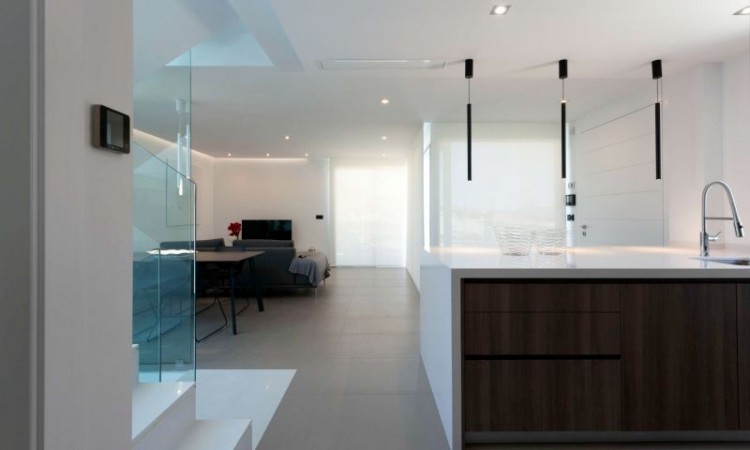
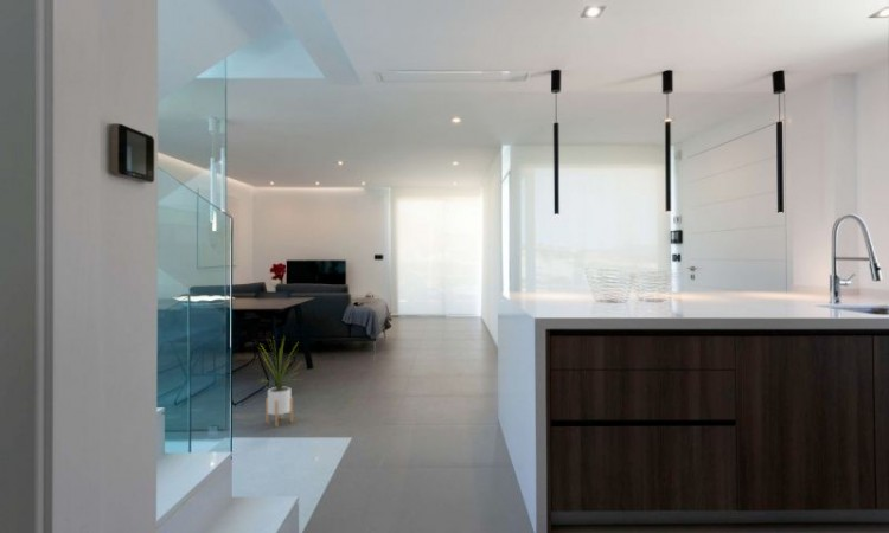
+ house plant [254,334,302,428]
